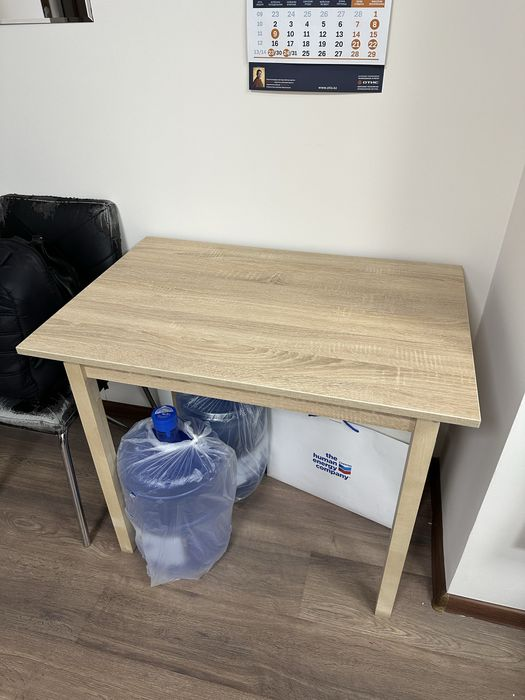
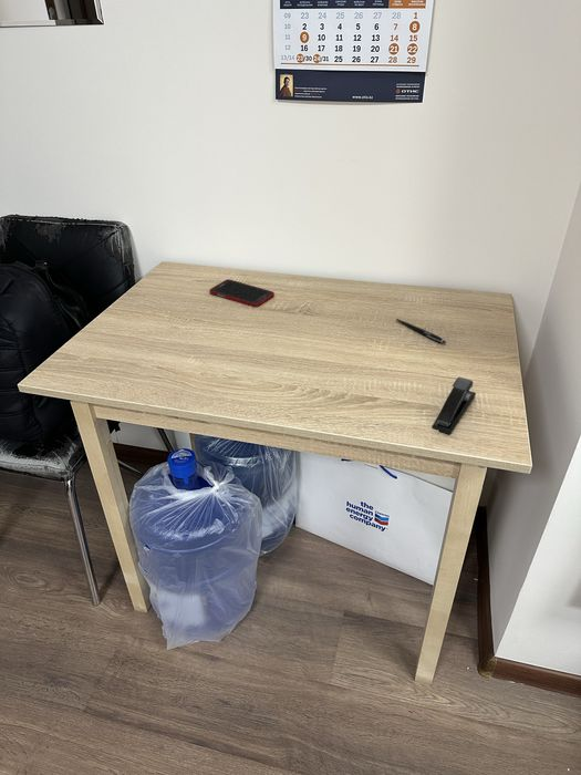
+ pen [395,318,447,344]
+ cell phone [208,278,276,308]
+ stapler [430,376,477,435]
